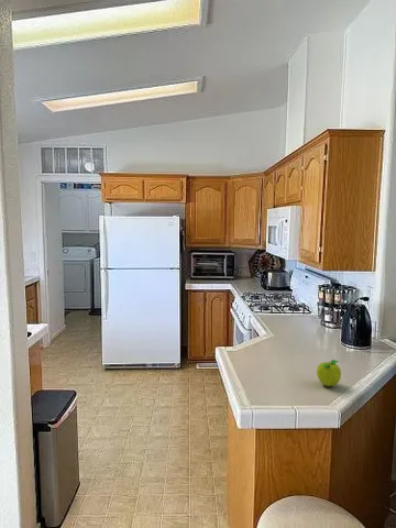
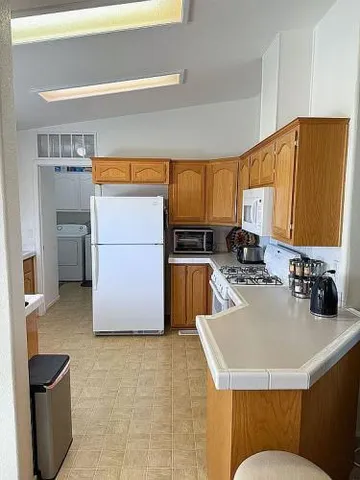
- fruit [316,359,342,387]
